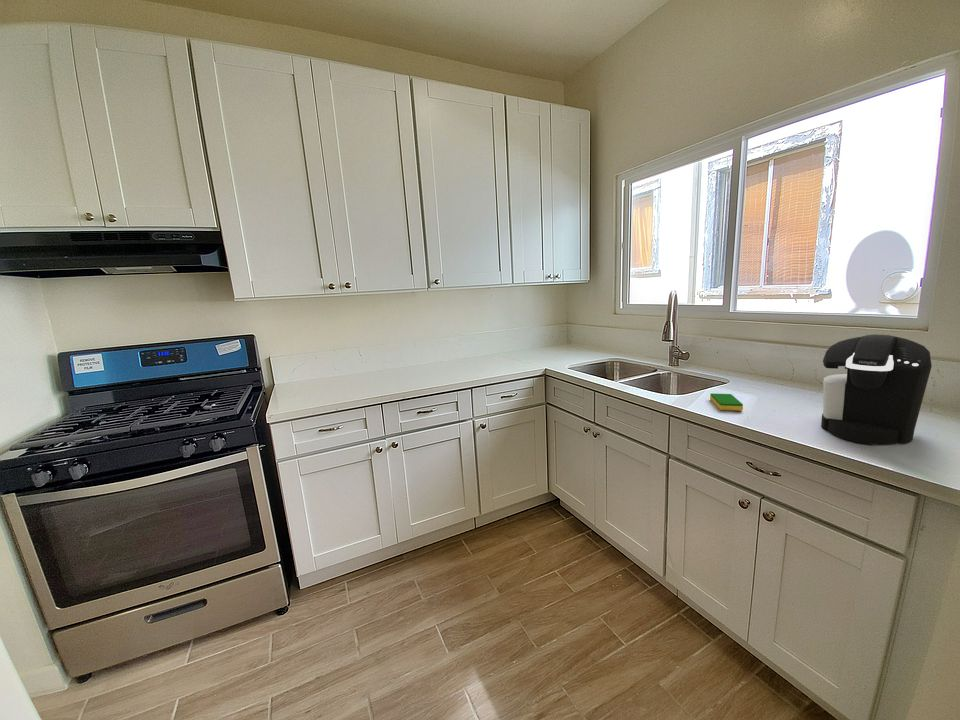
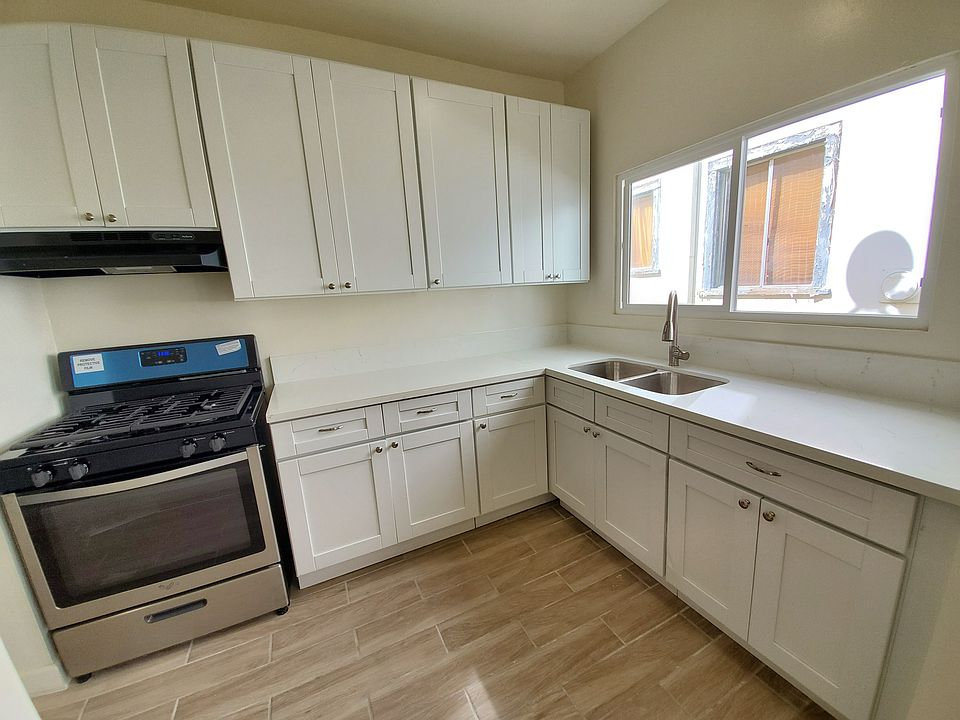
- coffee maker [820,334,933,446]
- dish sponge [709,392,744,412]
